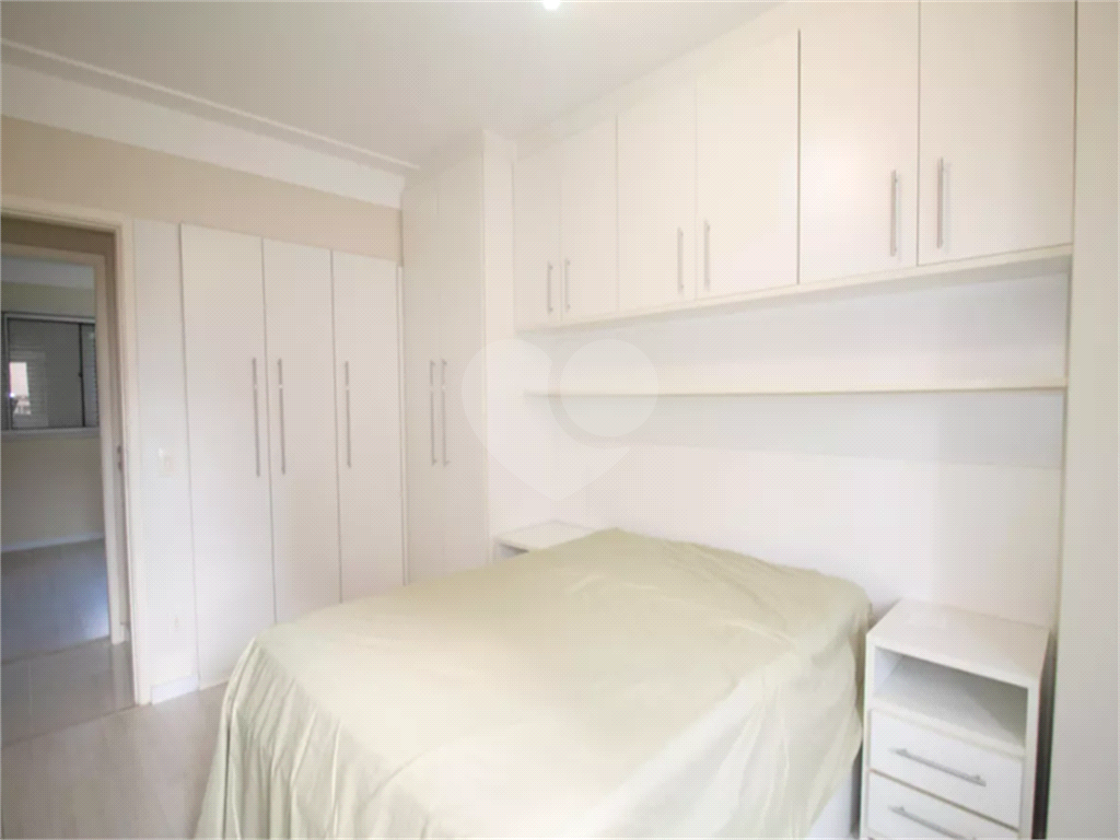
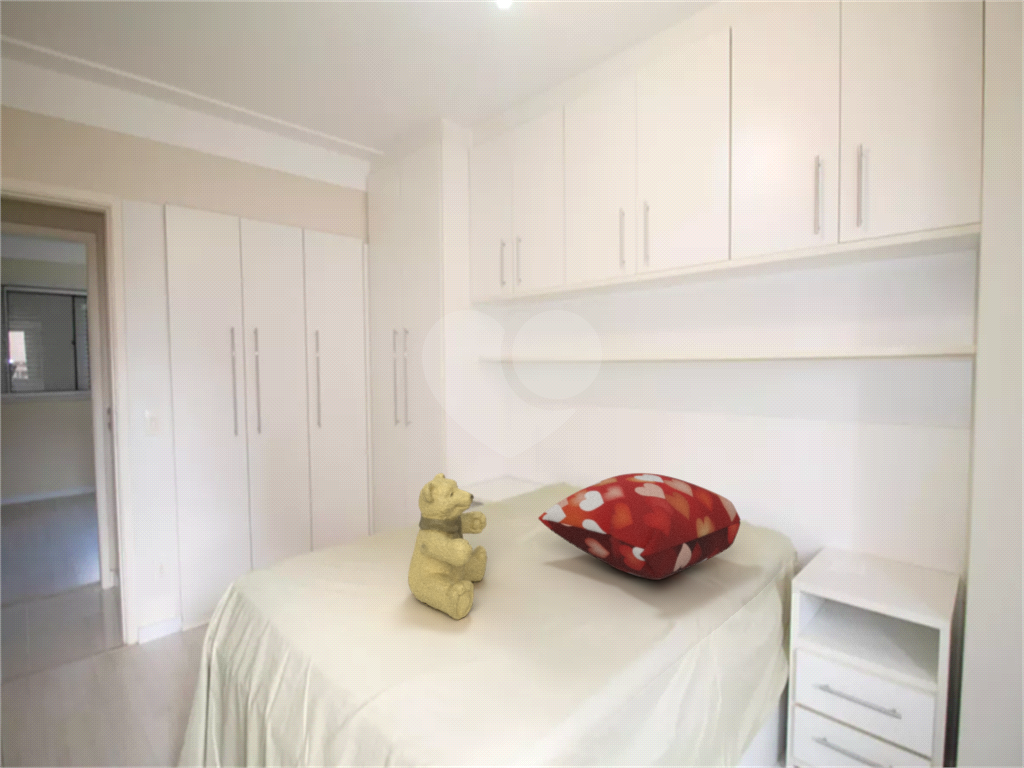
+ teddy bear [407,472,488,621]
+ decorative pillow [537,472,742,581]
